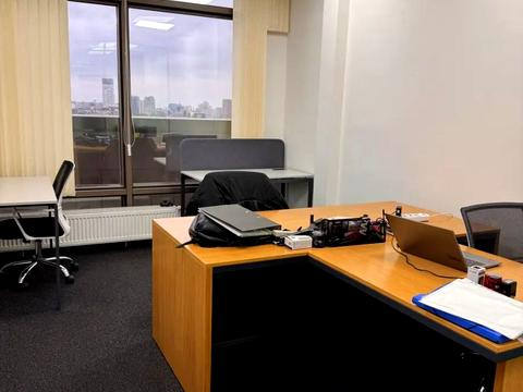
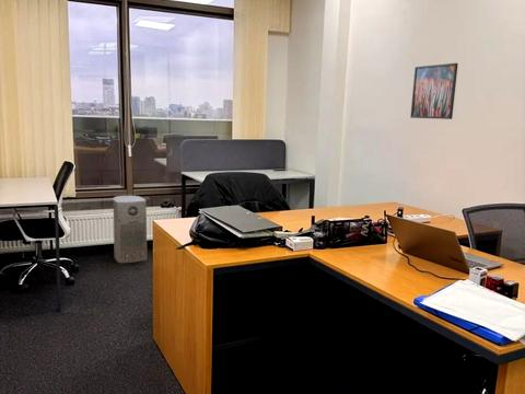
+ air purifier [112,195,148,264]
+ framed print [409,62,459,120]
